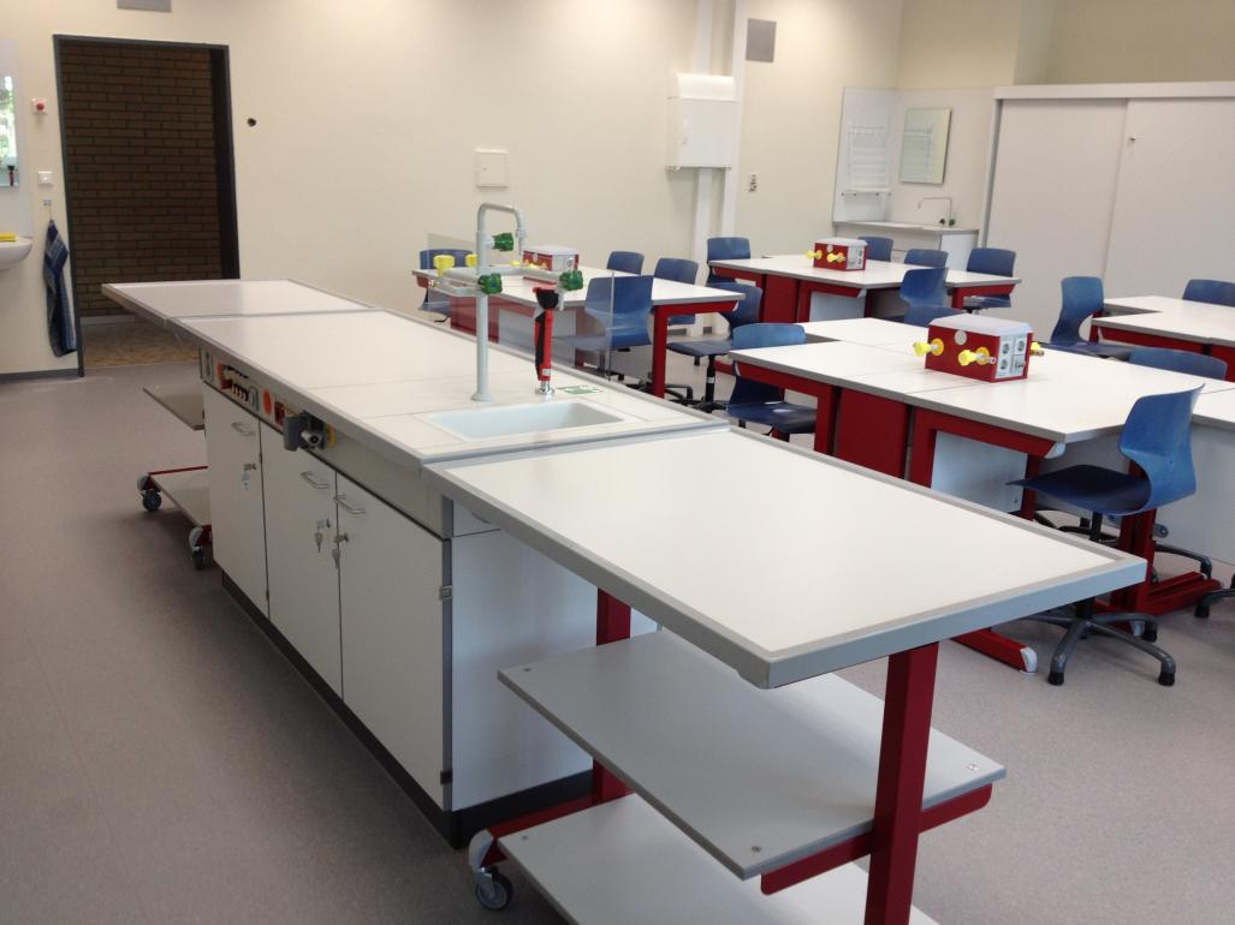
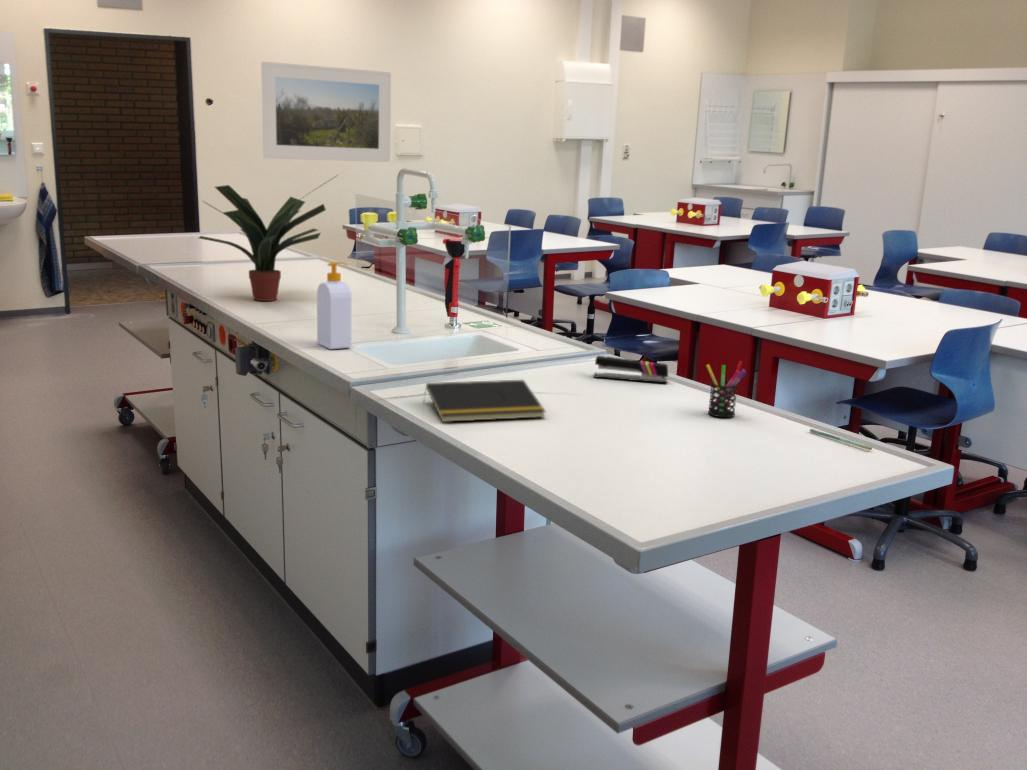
+ soap bottle [316,261,352,350]
+ potted plant [198,173,340,302]
+ notepad [422,379,547,423]
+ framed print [260,61,392,163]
+ pen holder [705,360,747,419]
+ stapler [593,355,669,384]
+ pen [809,428,873,451]
